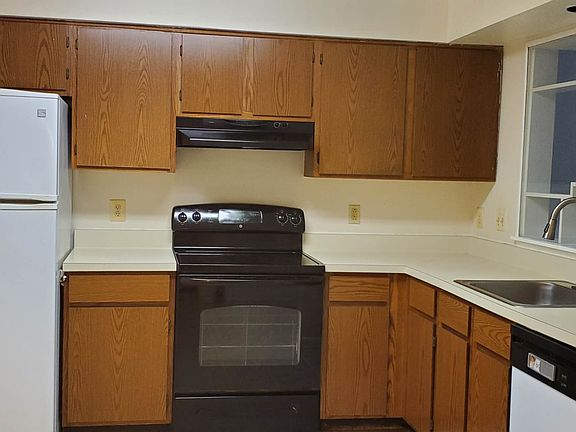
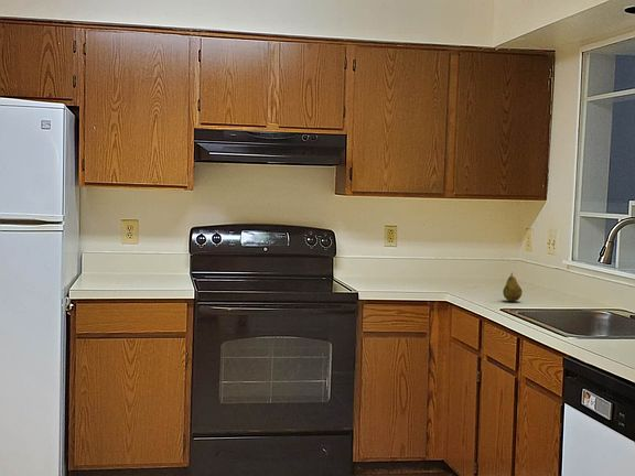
+ fruit [502,272,524,302]
